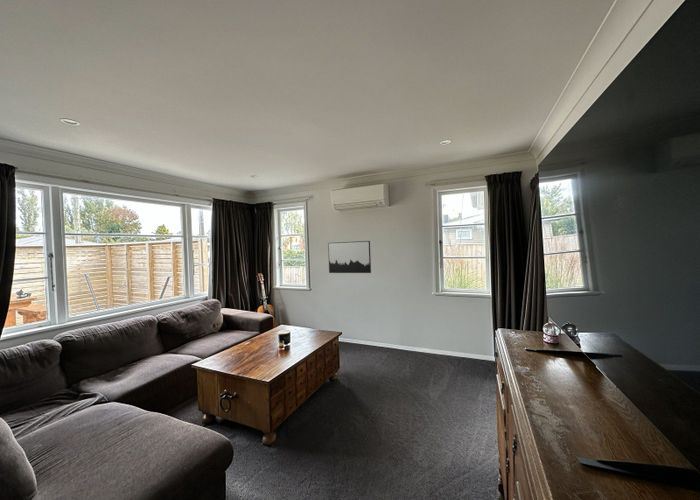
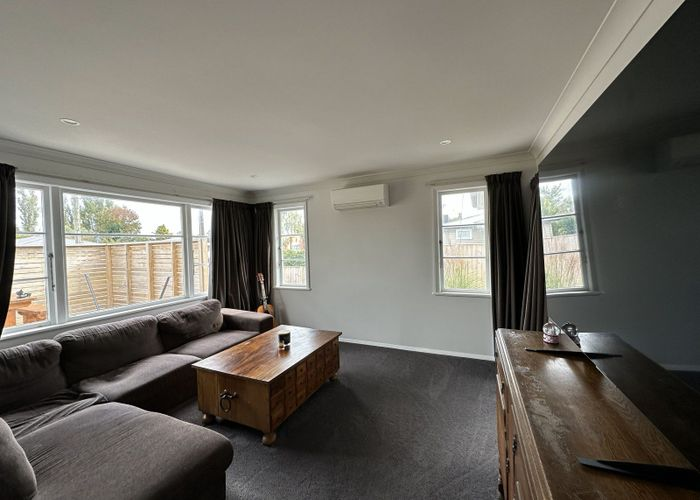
- wall art [327,240,372,274]
